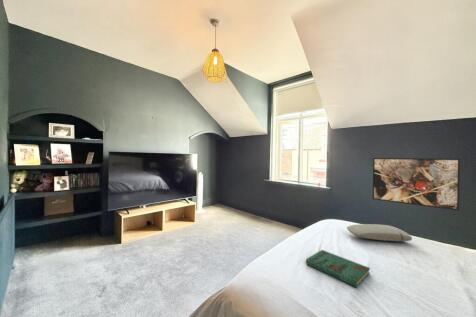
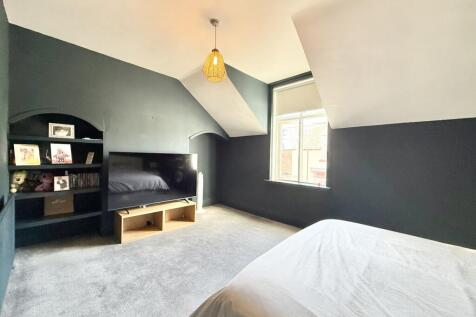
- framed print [372,157,461,212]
- pillow [346,223,413,242]
- book [305,249,371,288]
